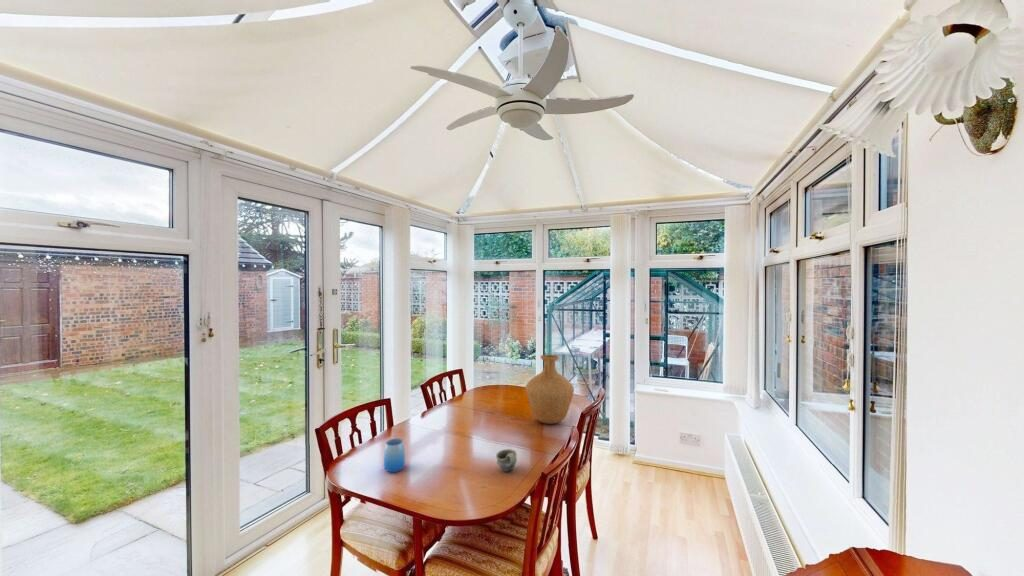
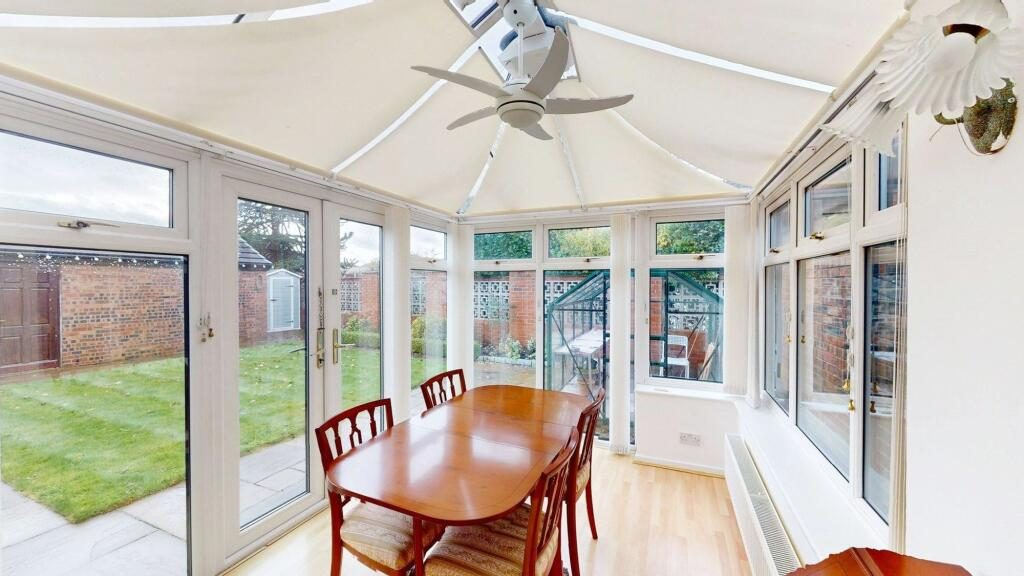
- cup [383,438,406,473]
- cup [495,448,518,473]
- vase [525,353,575,425]
